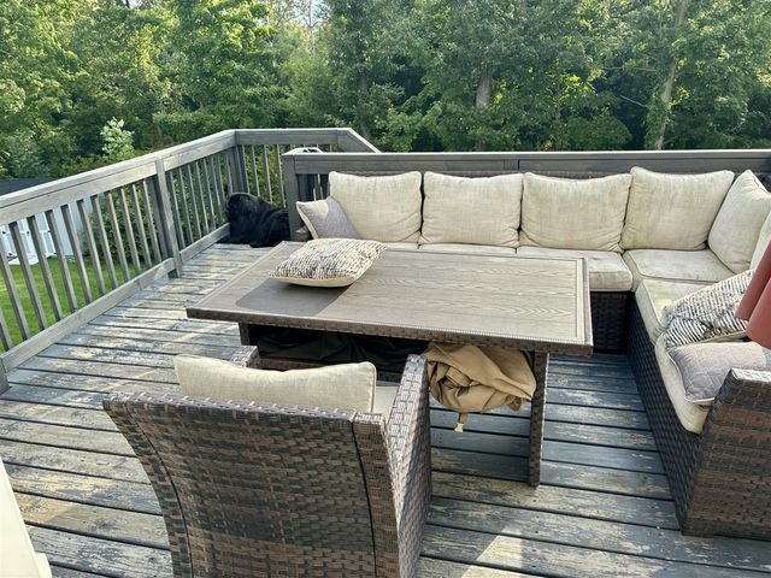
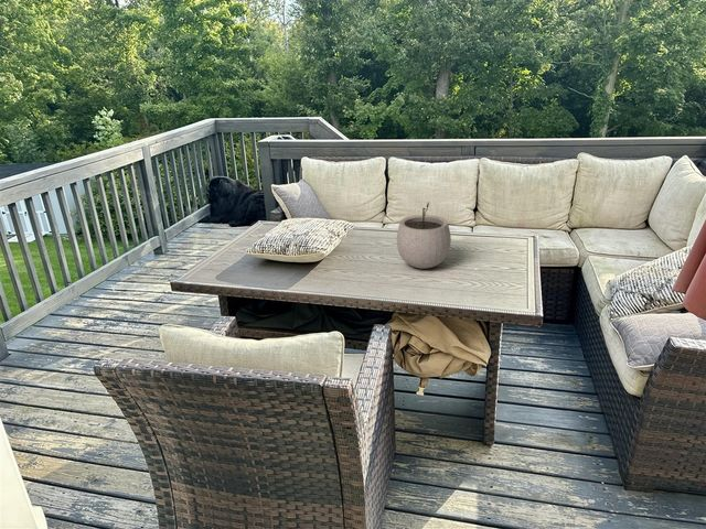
+ plant pot [396,201,452,269]
